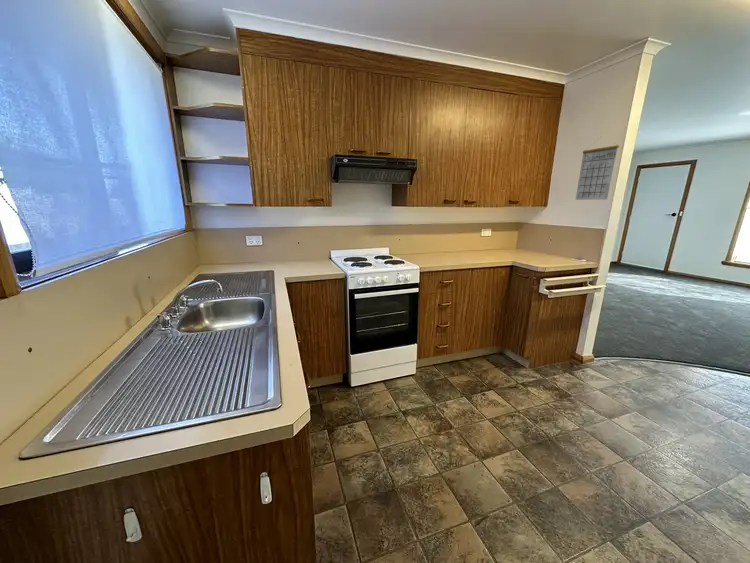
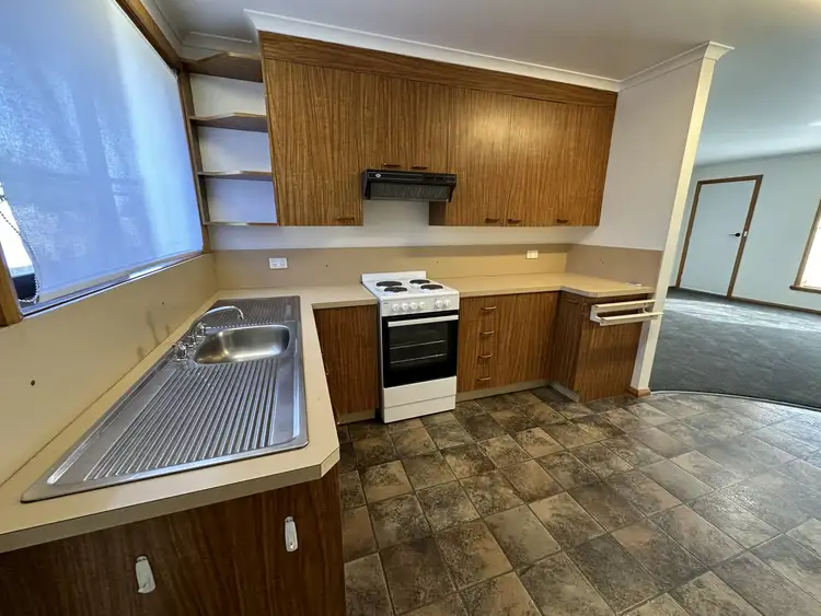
- calendar [574,137,620,201]
